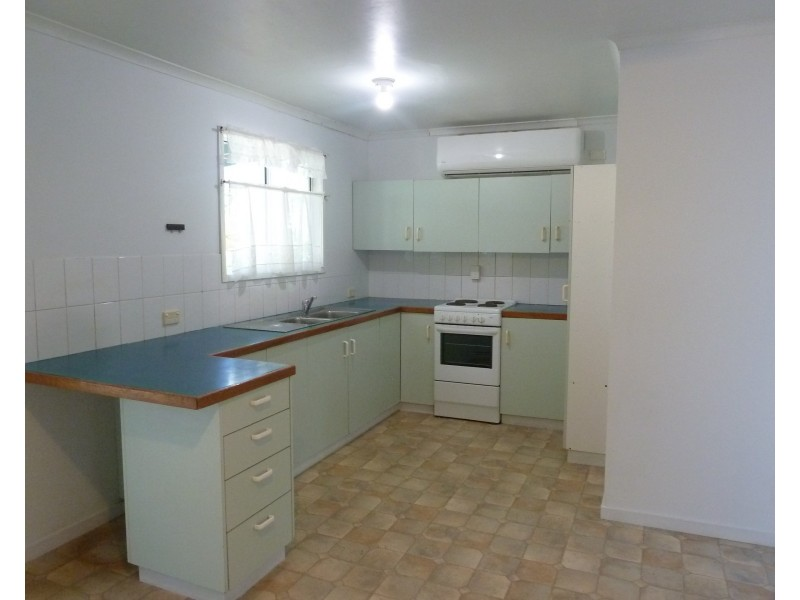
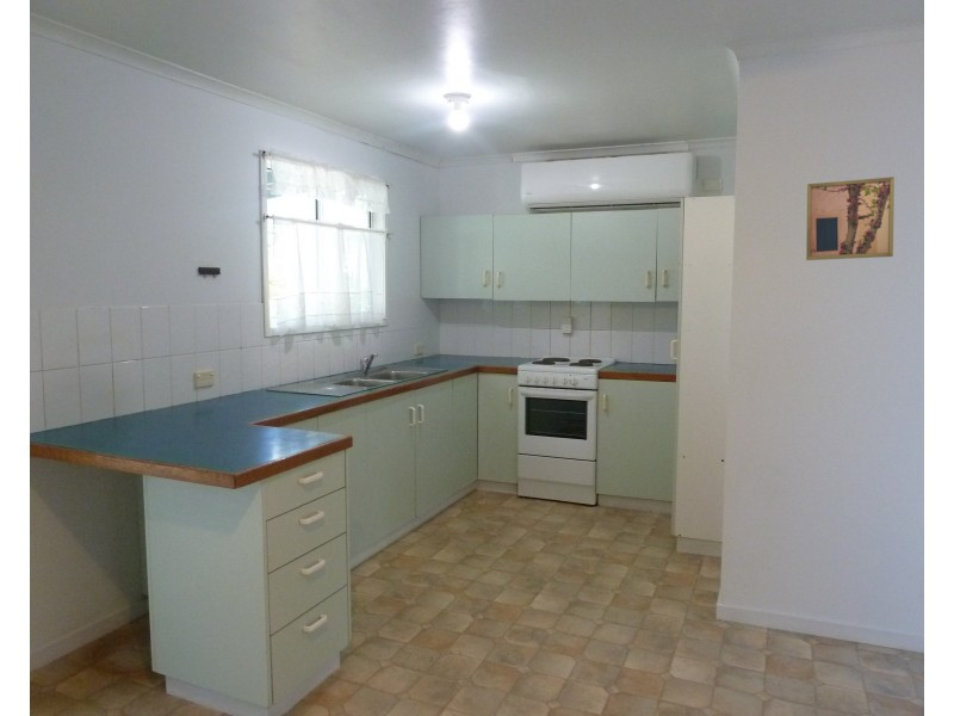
+ wall art [805,175,896,261]
